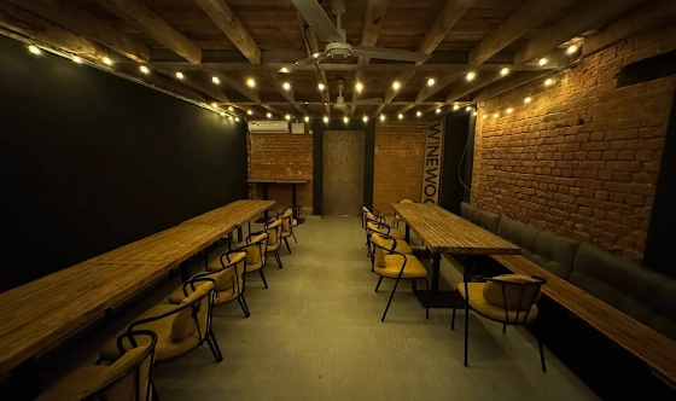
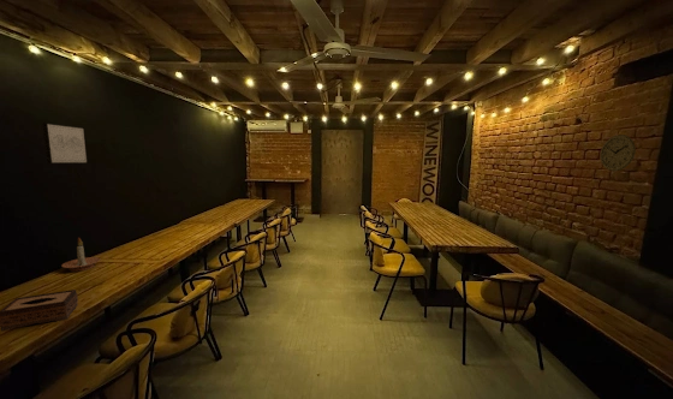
+ wall art [41,121,89,165]
+ candle holder [60,236,102,273]
+ wall clock [598,133,637,172]
+ tissue box [0,288,79,332]
